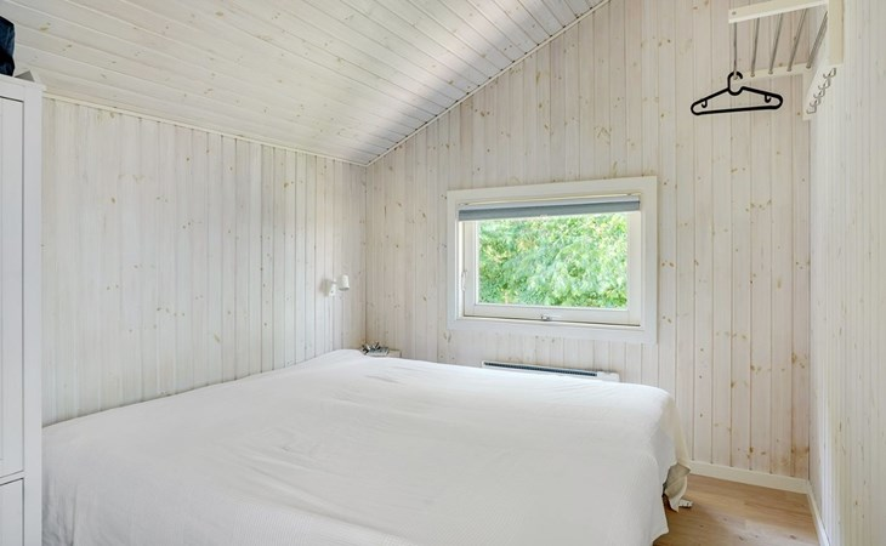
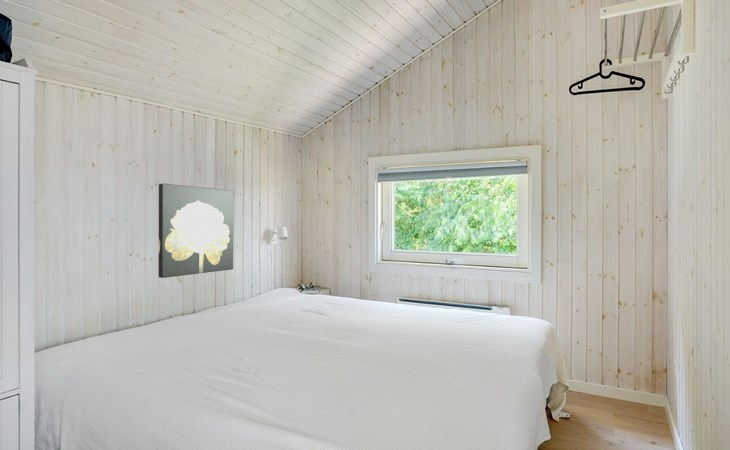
+ wall art [158,183,234,279]
